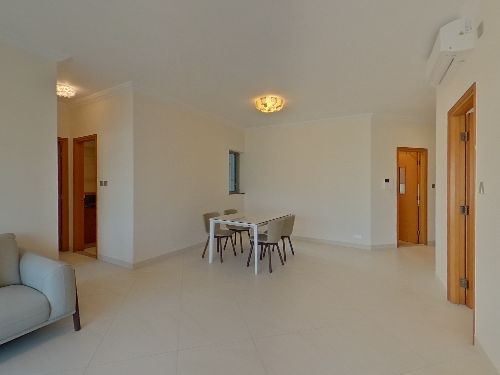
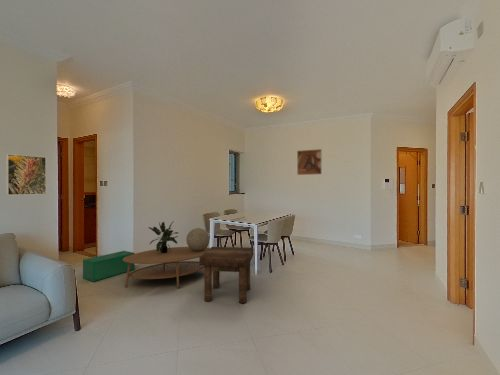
+ coffee table [123,246,210,289]
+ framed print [5,153,47,196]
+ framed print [296,148,323,176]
+ storage bin [82,250,136,283]
+ potted plant [147,221,179,253]
+ stool [198,246,254,304]
+ decorative sphere [185,227,210,251]
